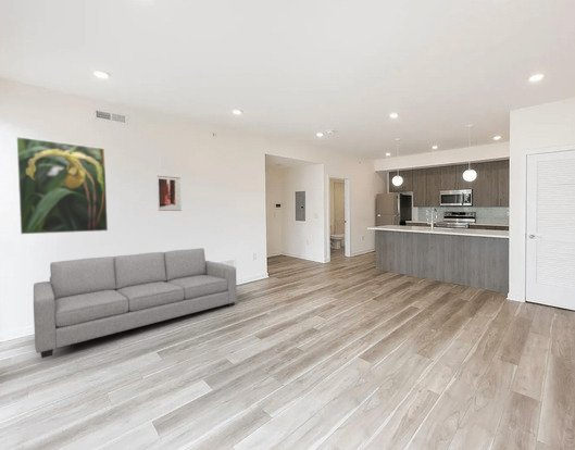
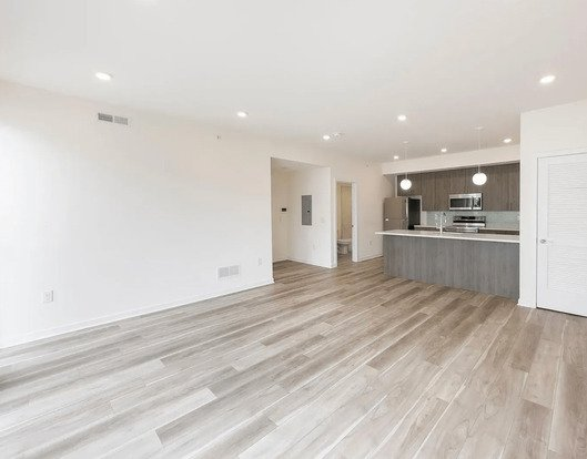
- wall art [157,175,183,212]
- sofa [33,247,238,359]
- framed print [15,136,109,235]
